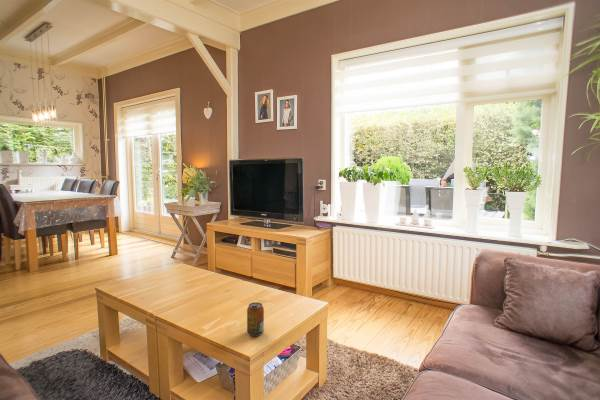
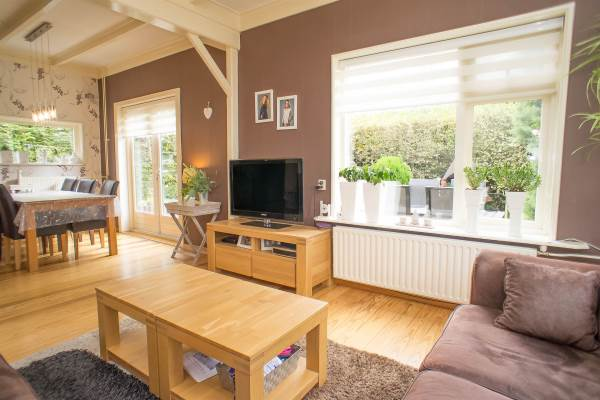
- beverage can [246,301,265,337]
